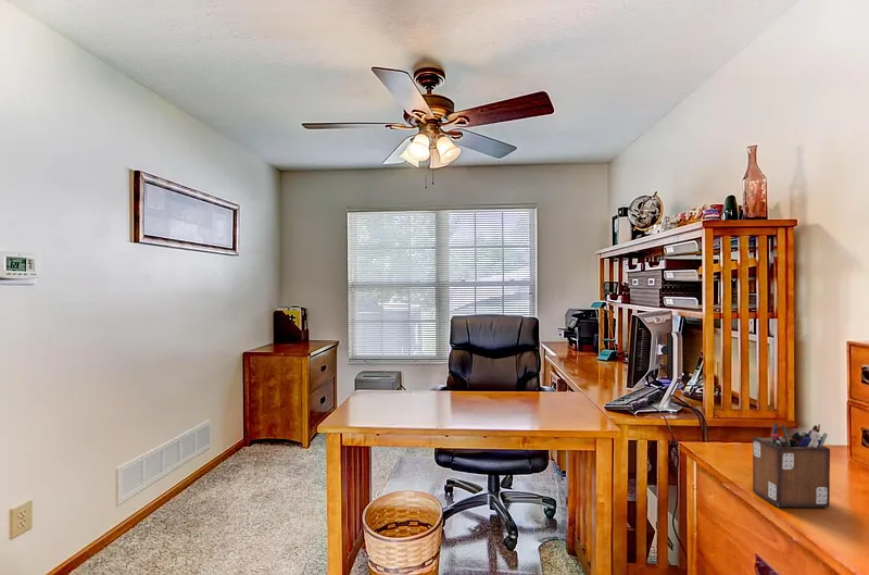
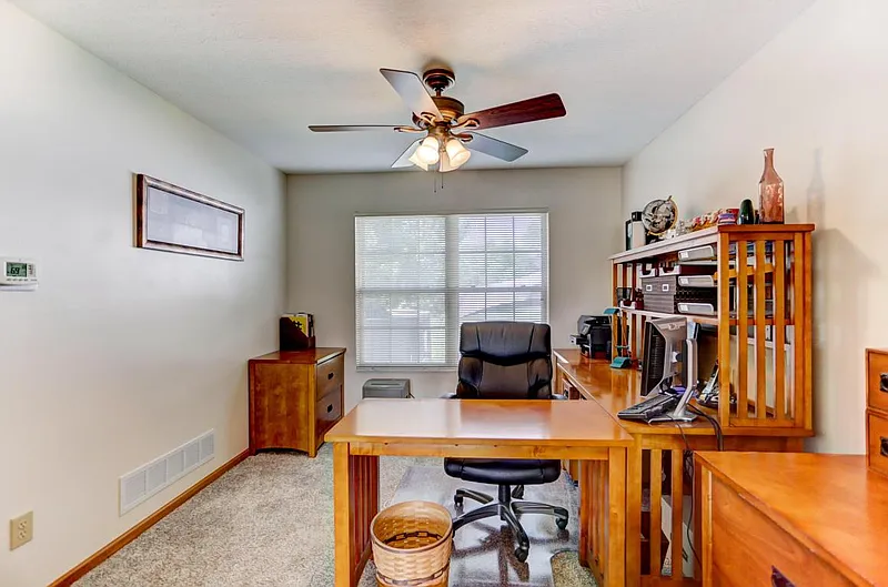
- desk organizer [752,422,831,508]
